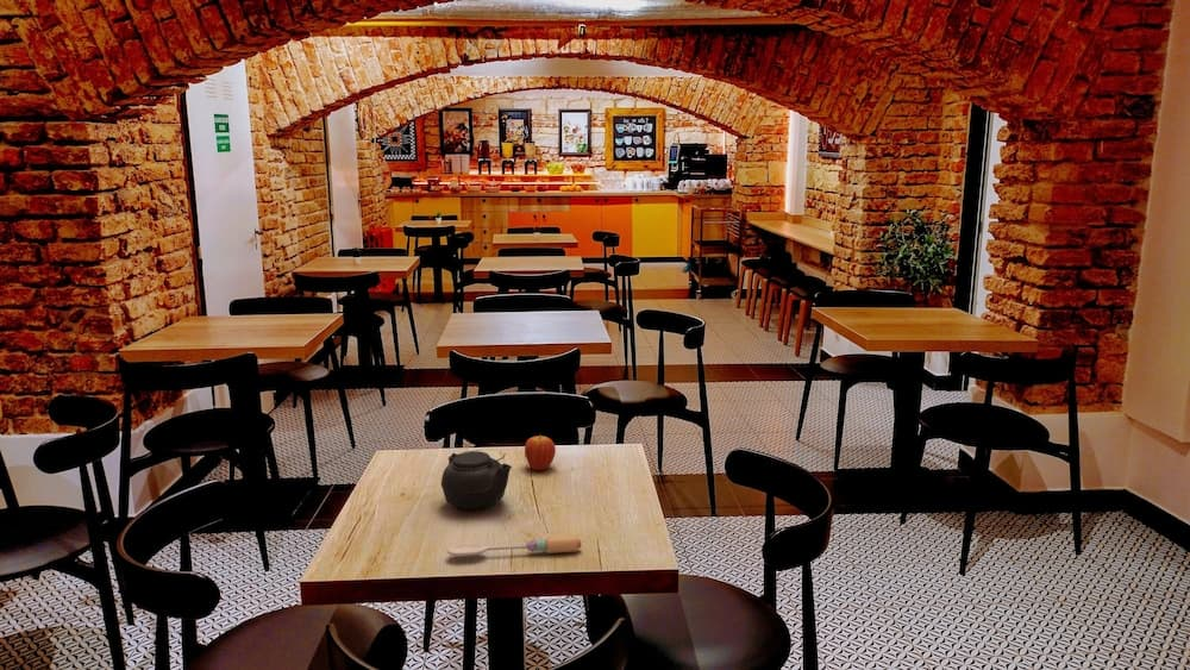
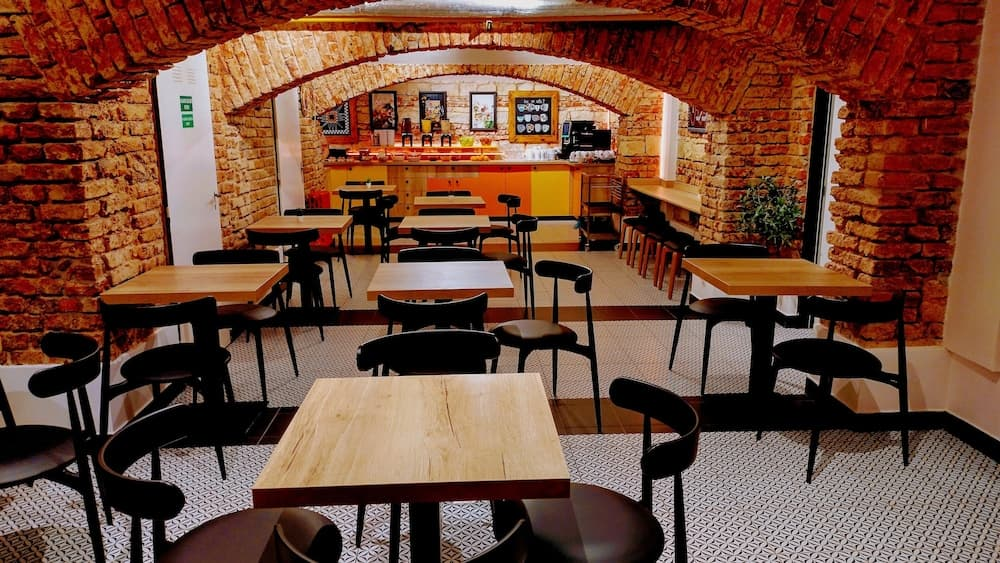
- spoon [446,534,582,558]
- teapot [440,449,513,512]
- fruit [524,434,557,471]
